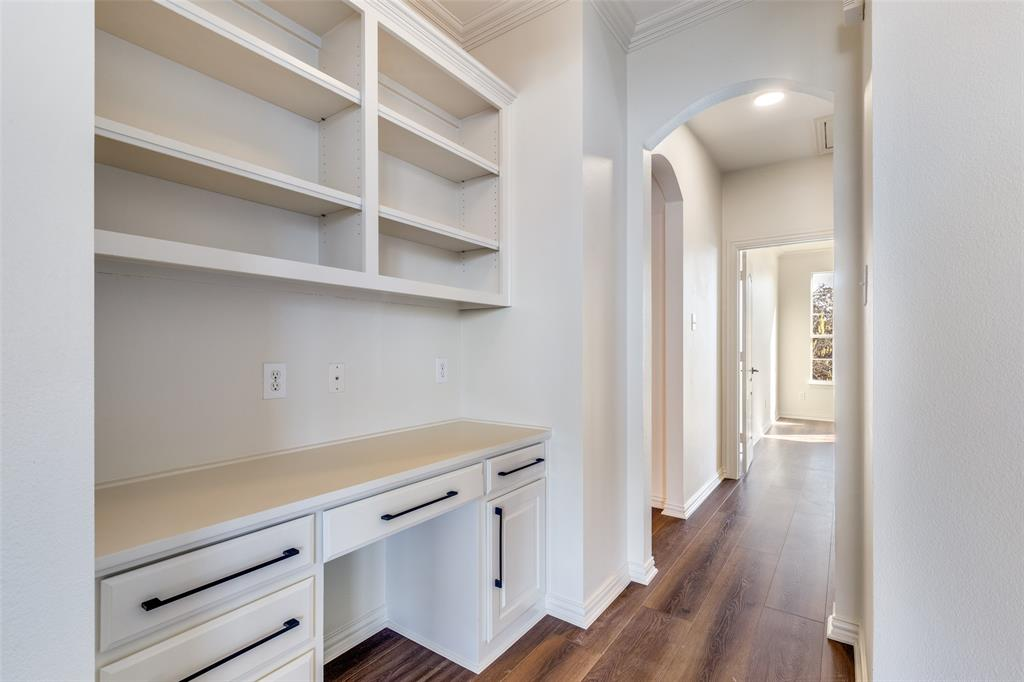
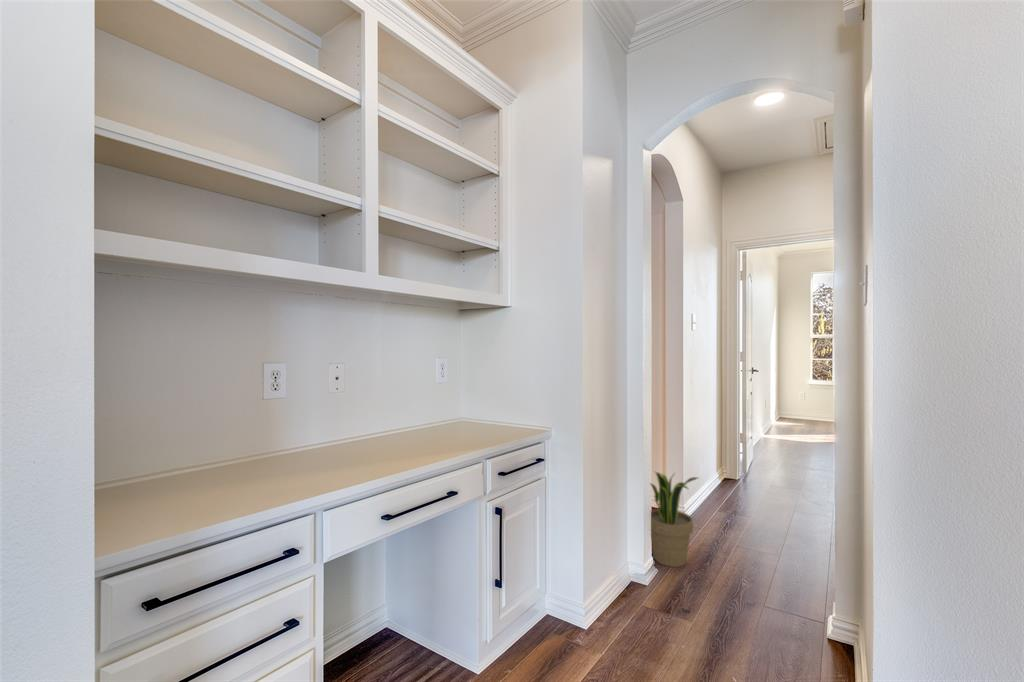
+ potted plant [649,471,699,568]
